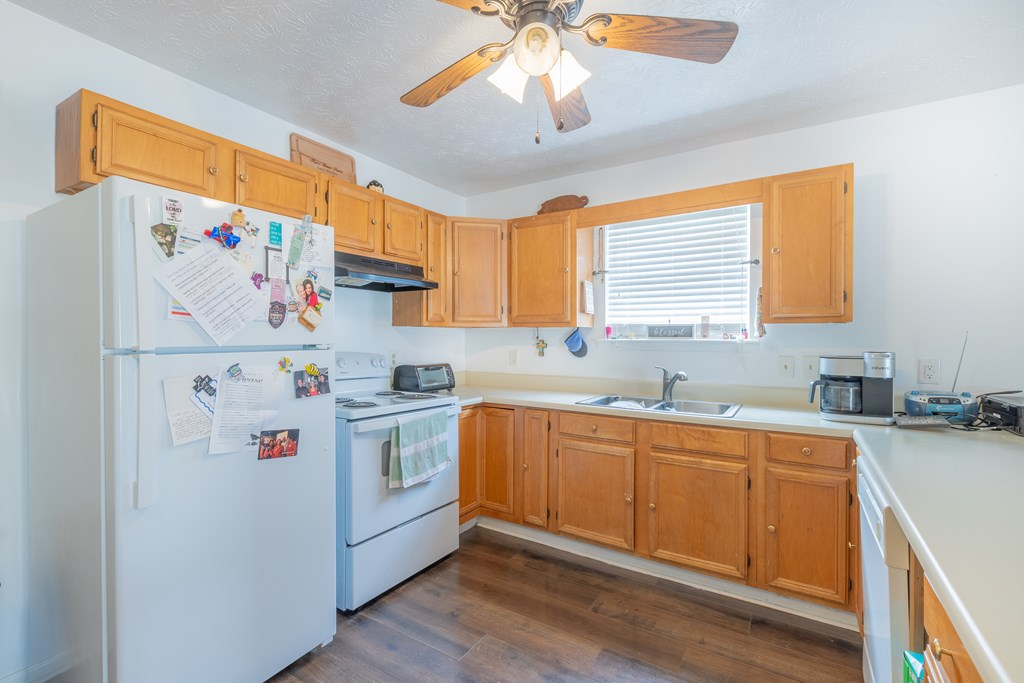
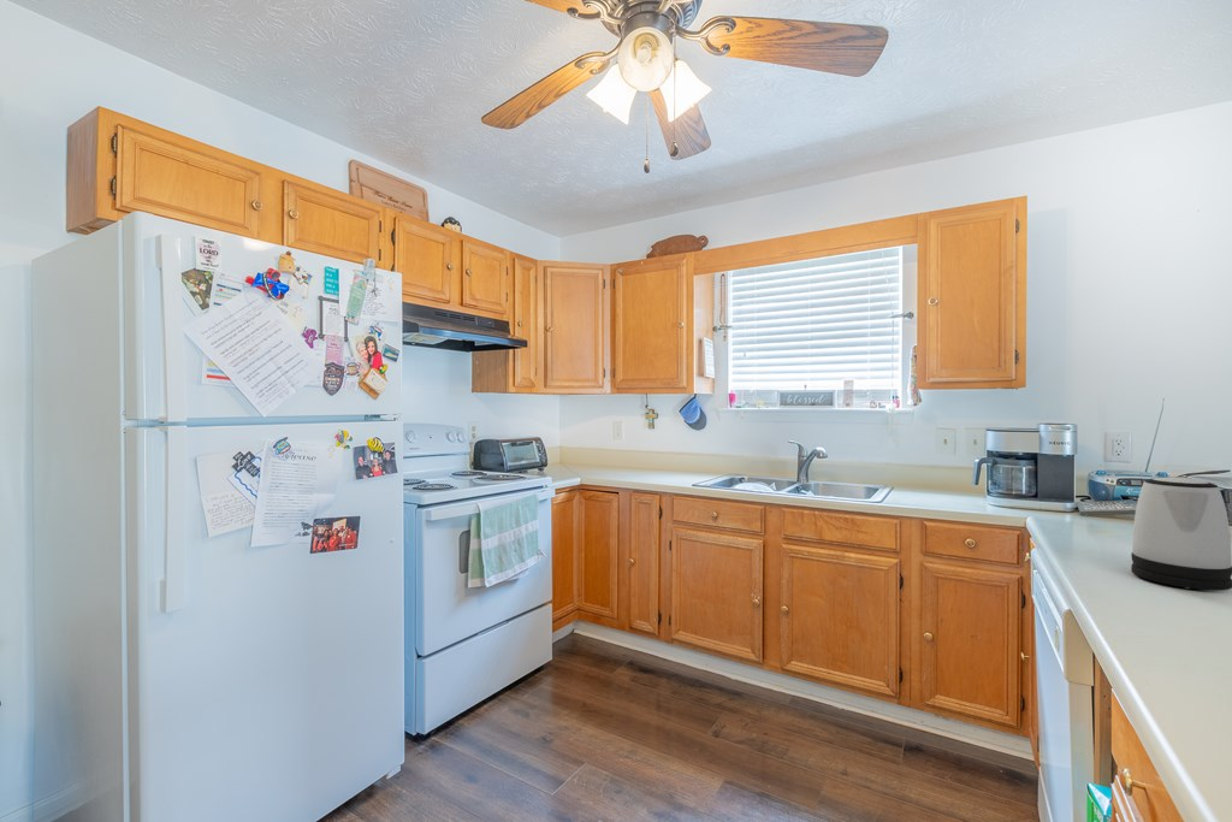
+ kettle [1130,475,1232,591]
